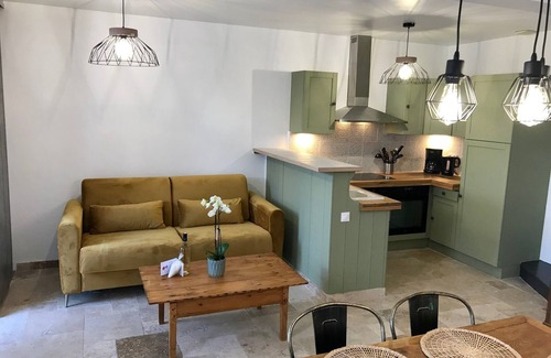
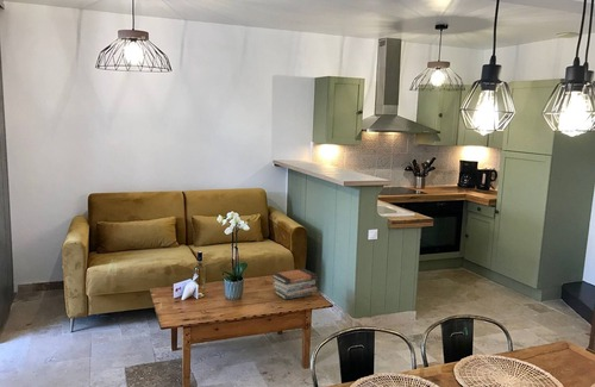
+ book stack [271,268,319,300]
